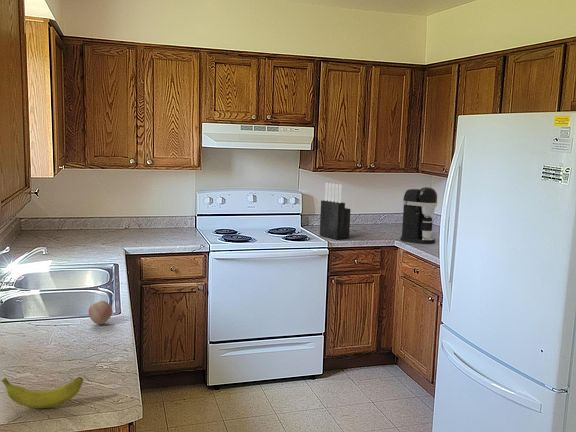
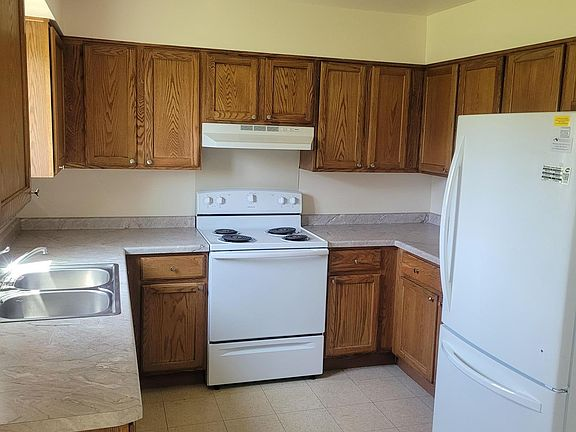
- banana [1,376,84,409]
- apple [87,300,113,325]
- coffee maker [399,186,438,245]
- knife block [319,182,351,240]
